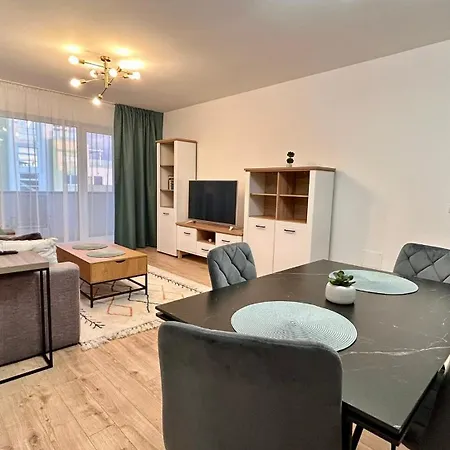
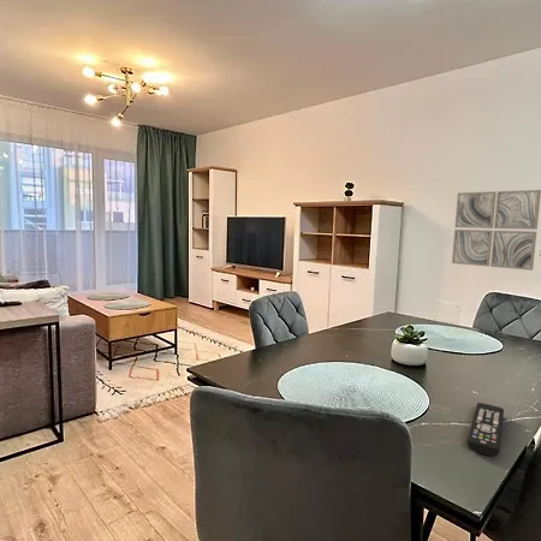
+ remote control [466,402,505,457]
+ wall art [451,189,541,272]
